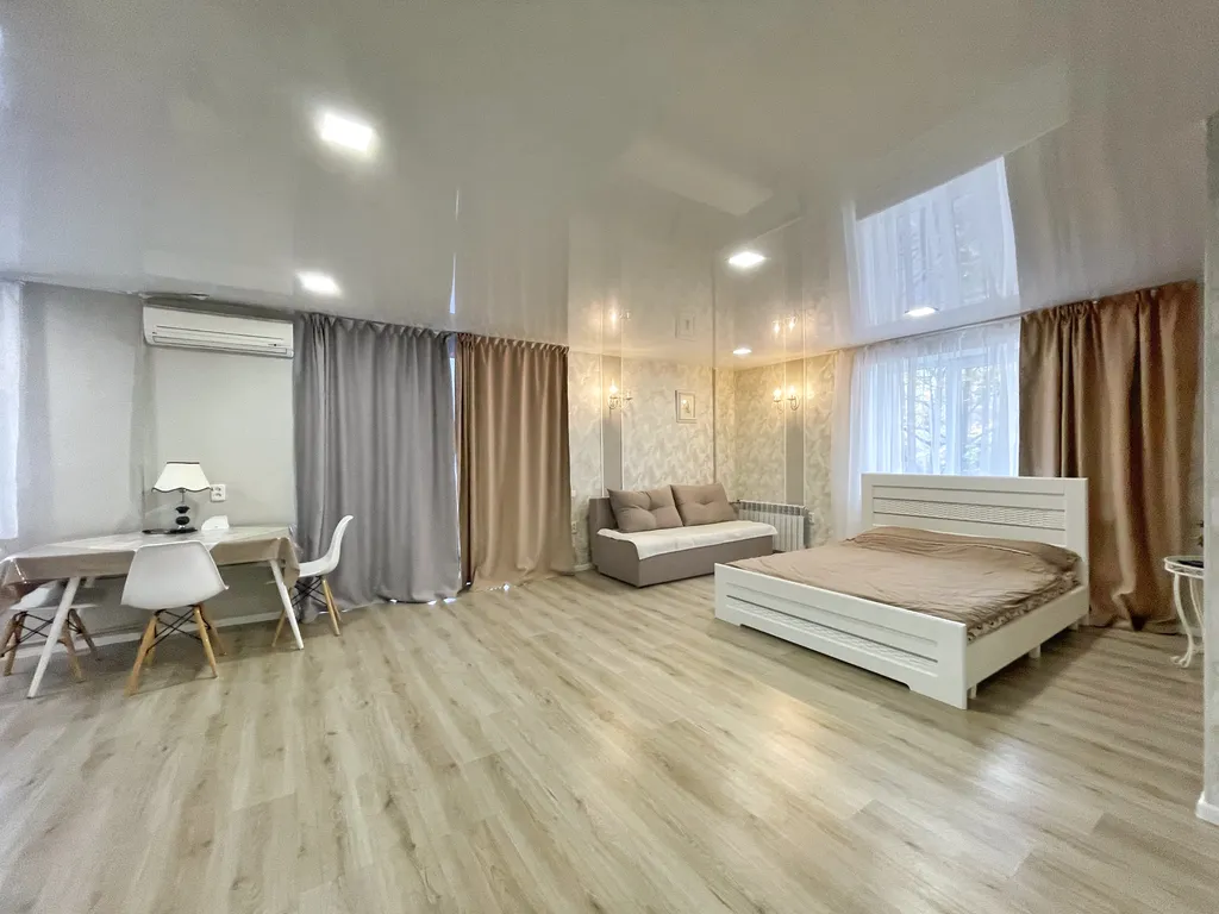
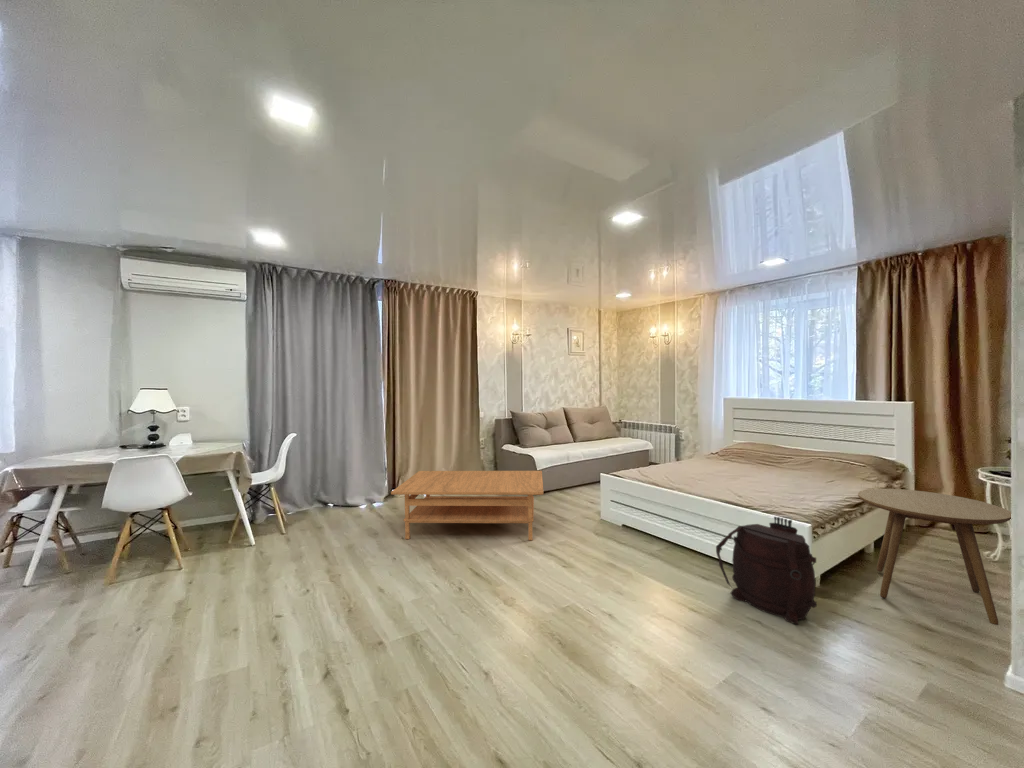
+ coffee table [390,470,544,541]
+ side table [857,488,1012,626]
+ backpack [715,516,818,626]
